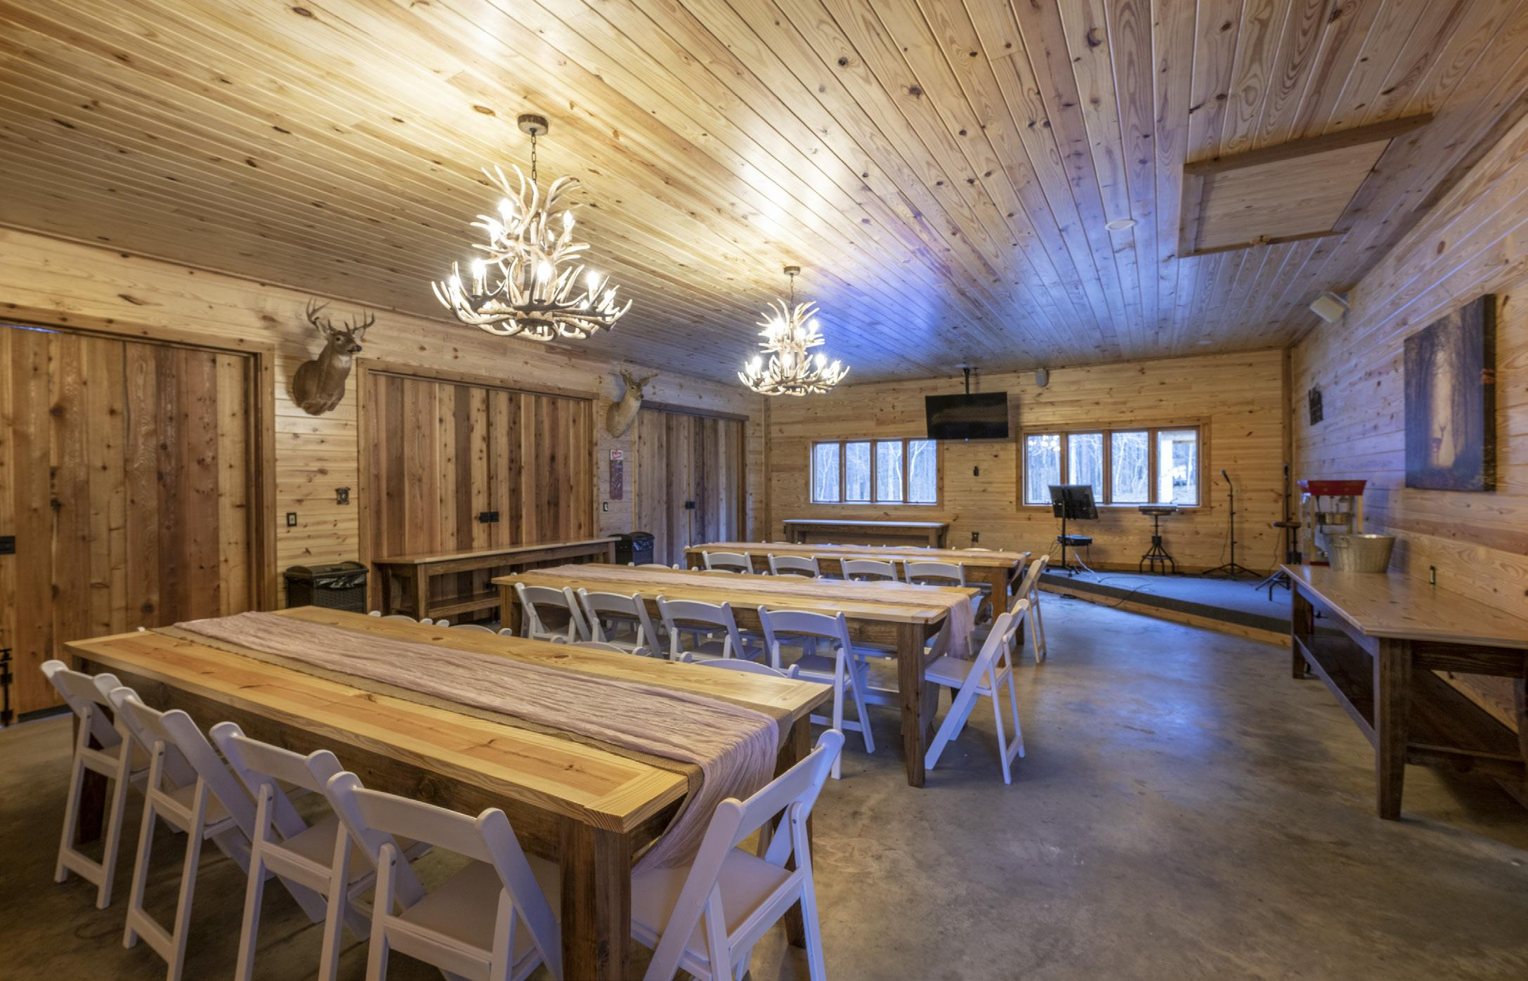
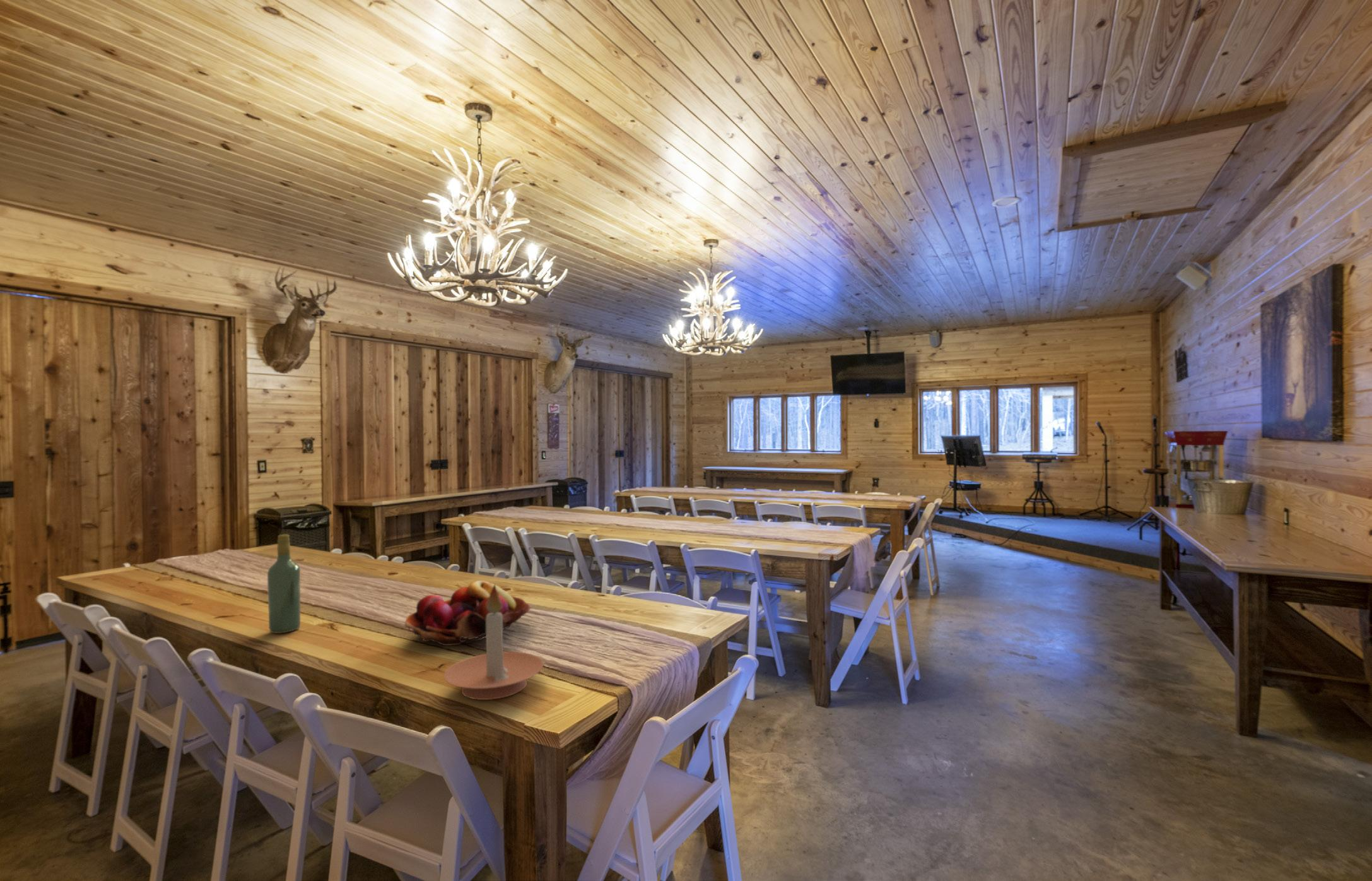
+ candle holder [443,584,544,701]
+ wine bottle [267,534,301,634]
+ fruit basket [404,580,531,646]
